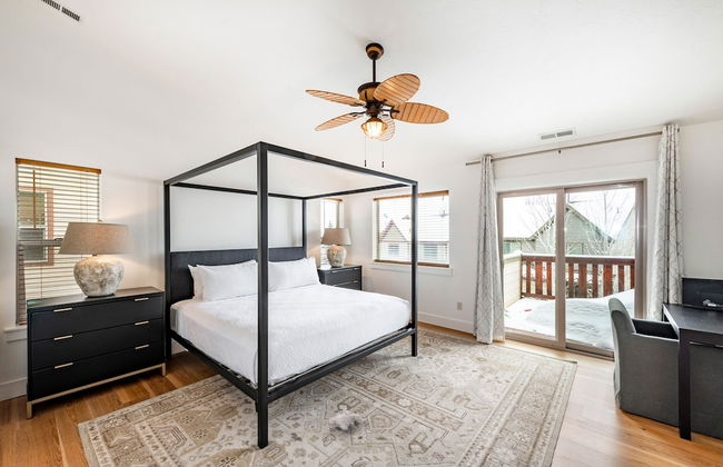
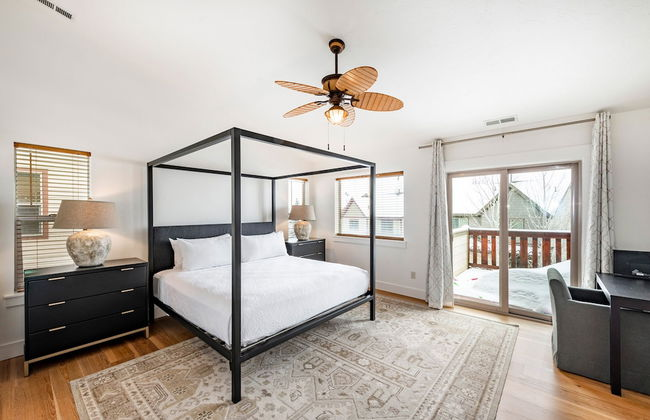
- plush toy [328,407,372,447]
